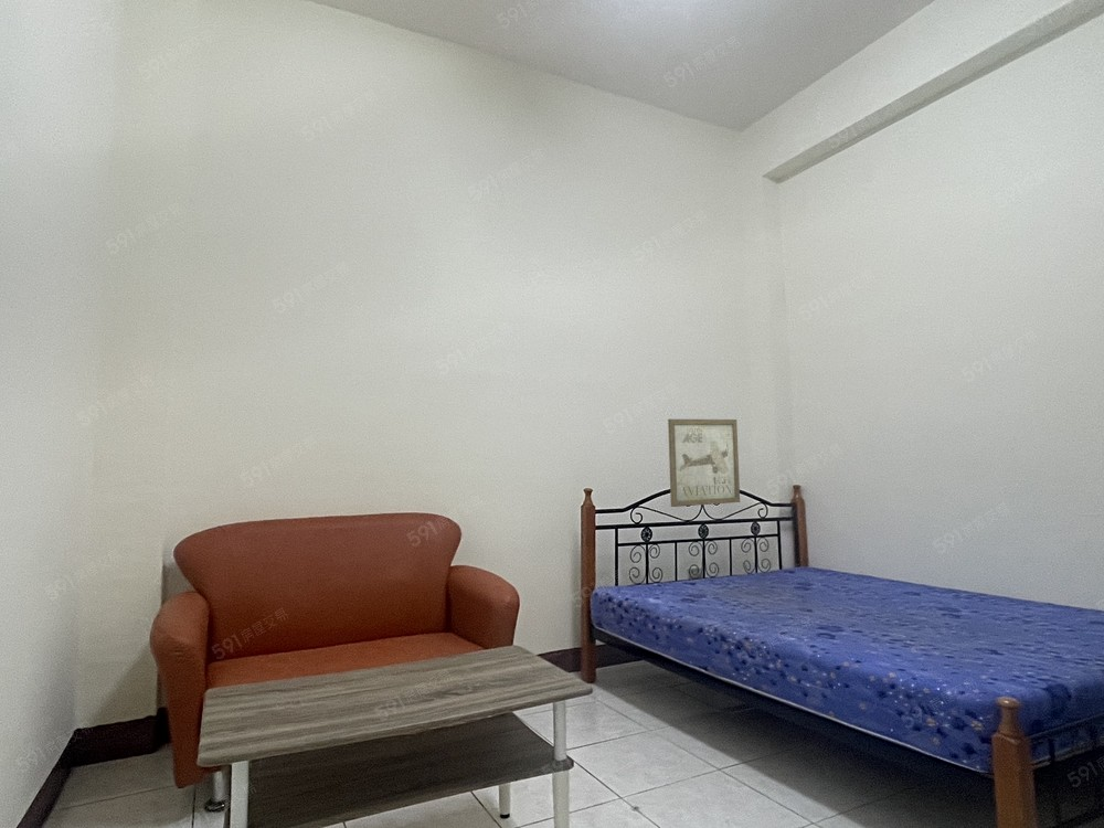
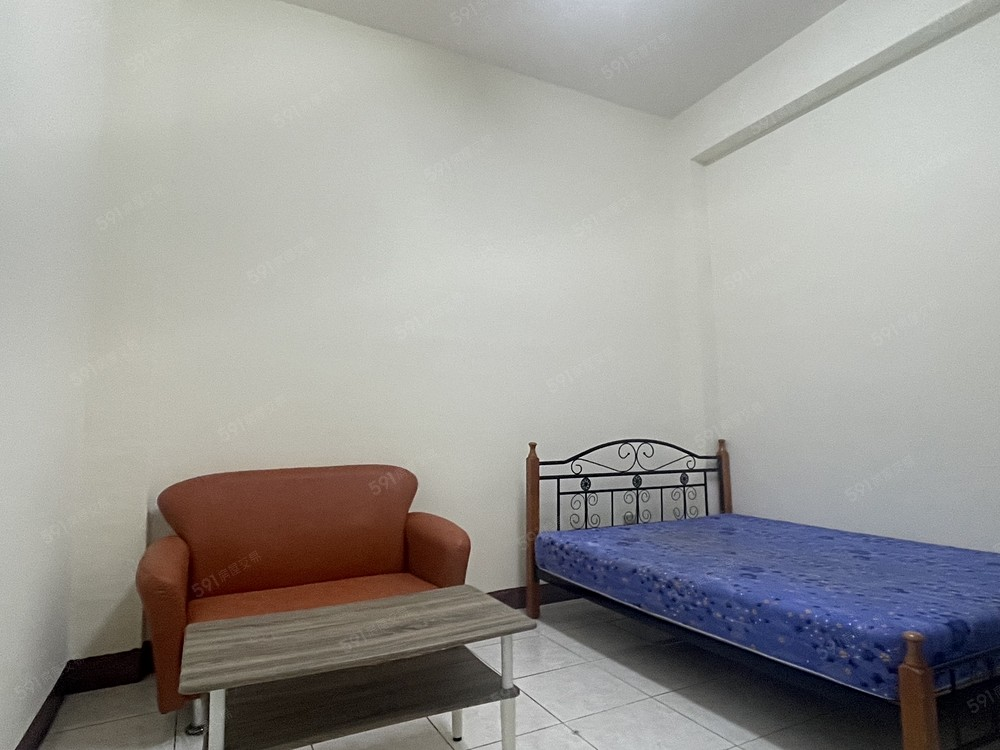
- wall art [667,418,741,508]
